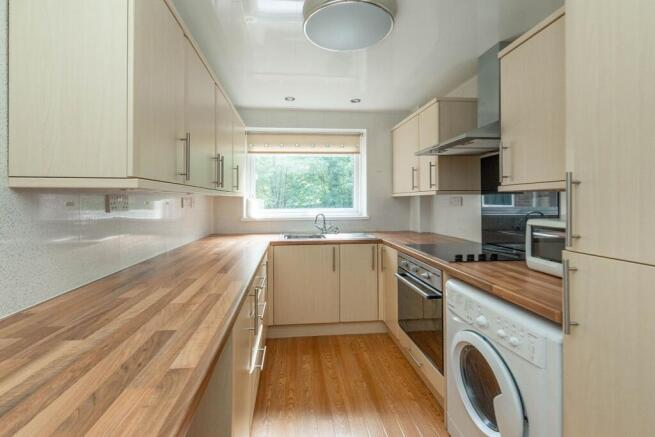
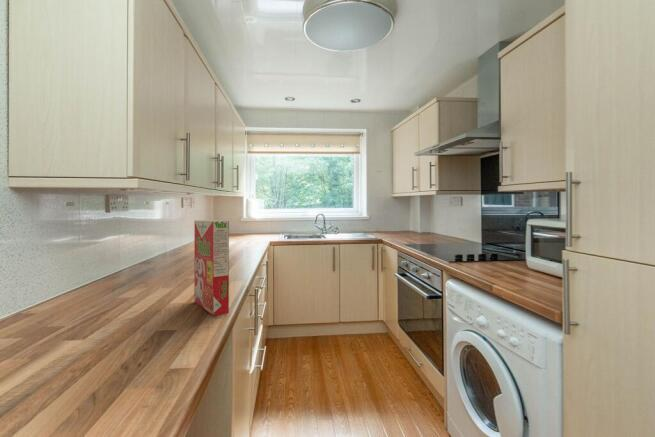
+ cereal box [193,219,230,317]
